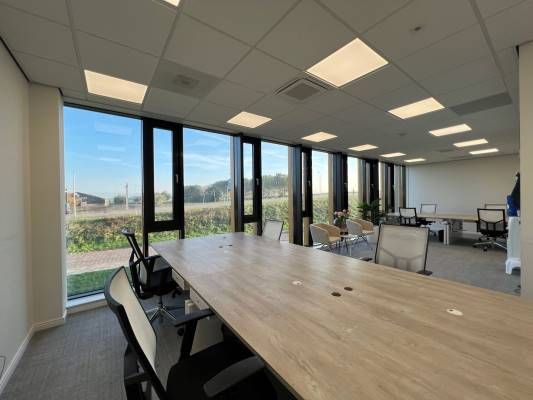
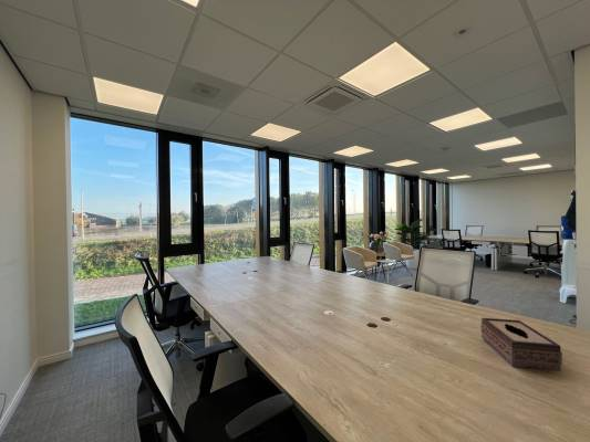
+ tissue box [480,317,563,372]
